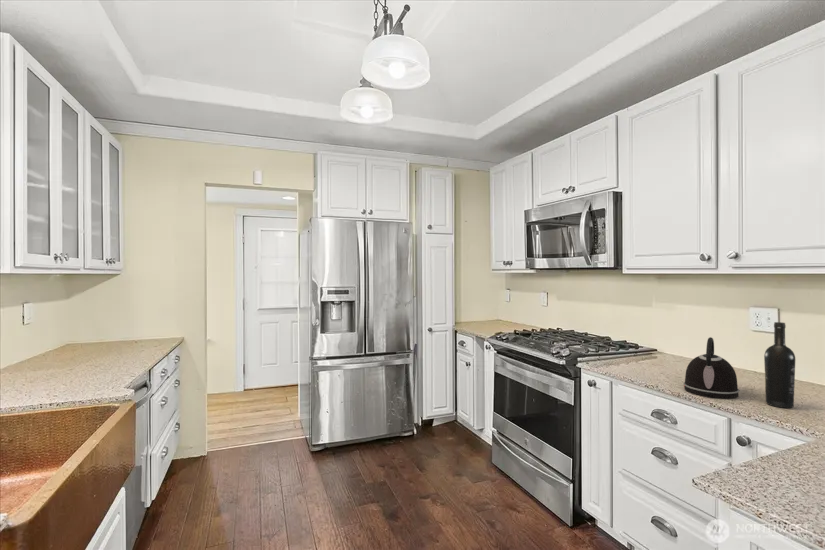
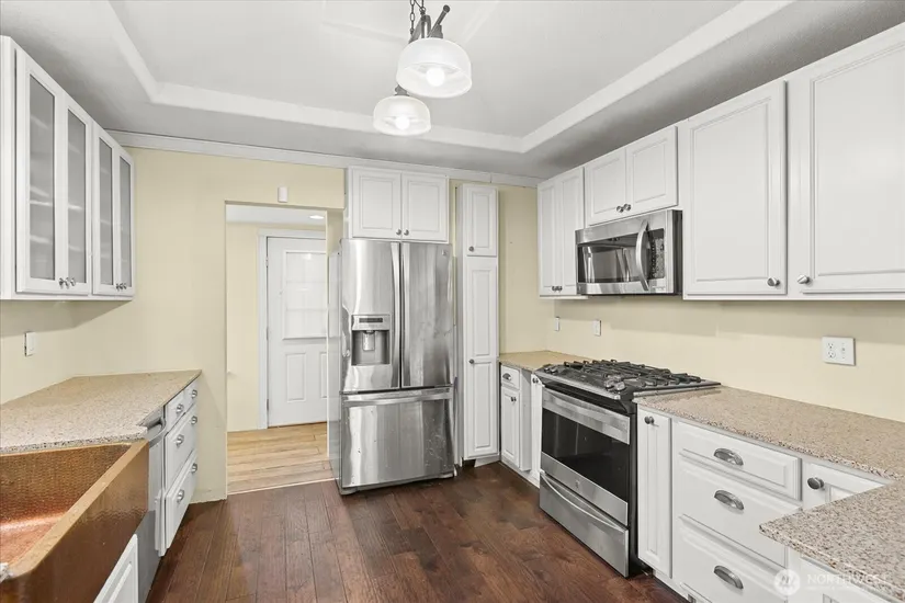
- wine bottle [763,321,796,409]
- kettle [683,336,740,399]
